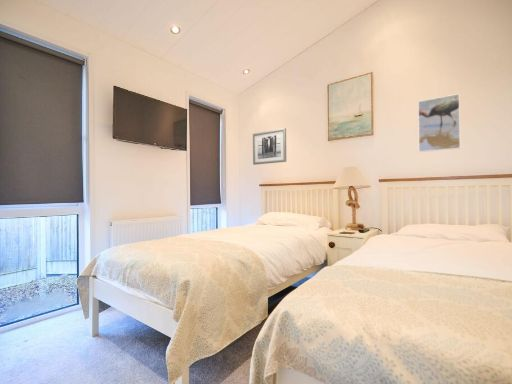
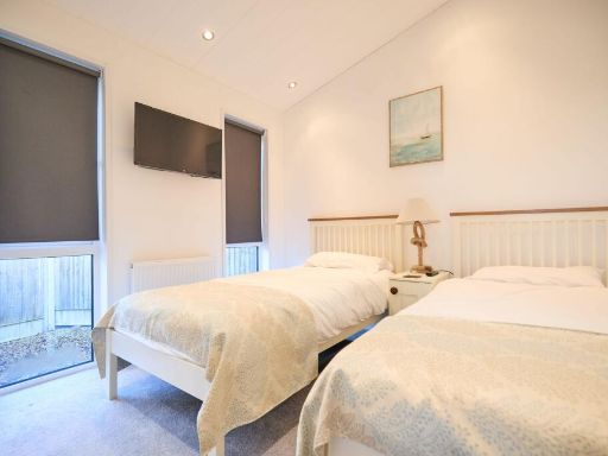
- wall art [252,127,287,166]
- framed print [417,93,461,153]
